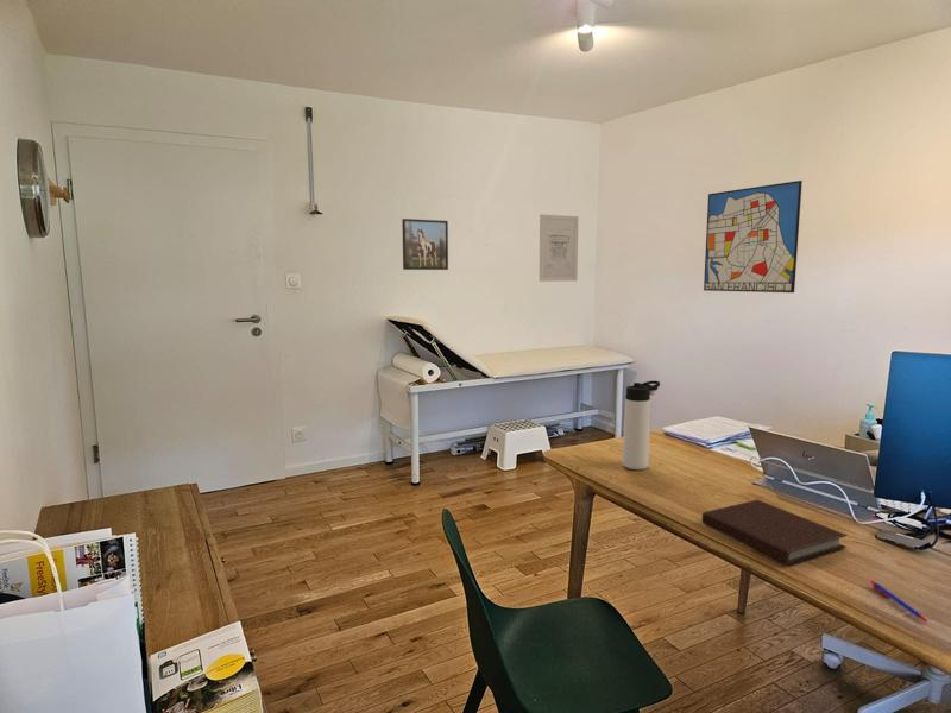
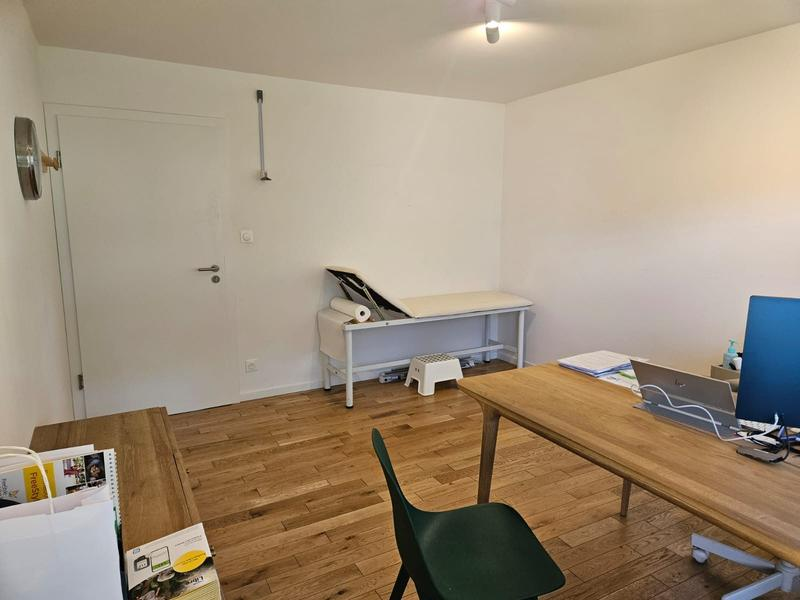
- notebook [701,499,849,566]
- pen [869,580,930,624]
- thermos bottle [622,380,661,471]
- wall art [539,214,580,283]
- wall art [703,179,804,294]
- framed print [401,217,449,271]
